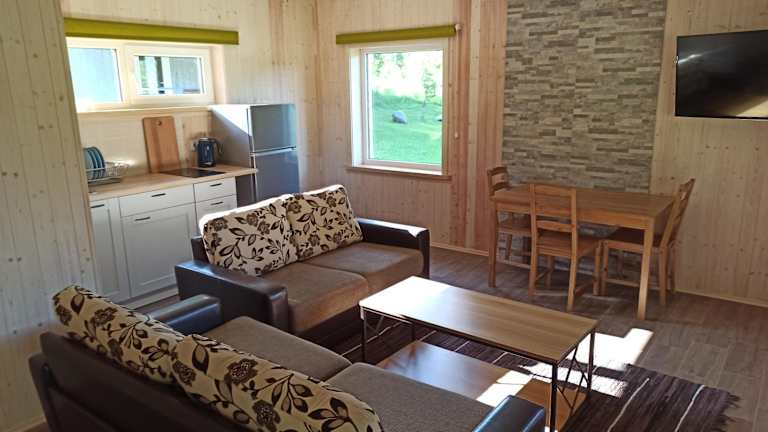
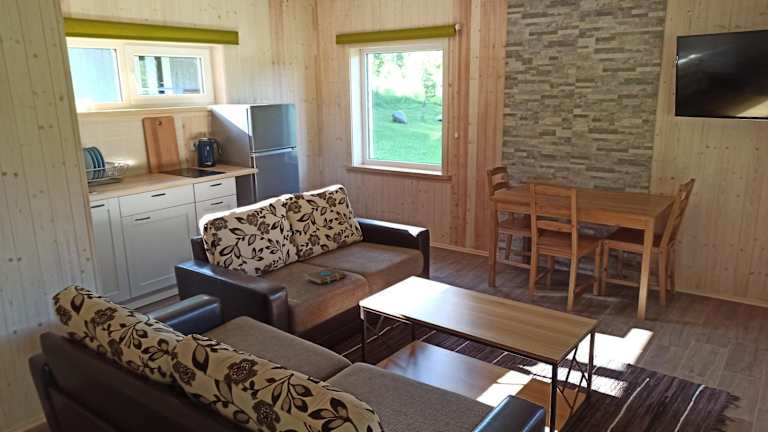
+ book [304,267,348,285]
